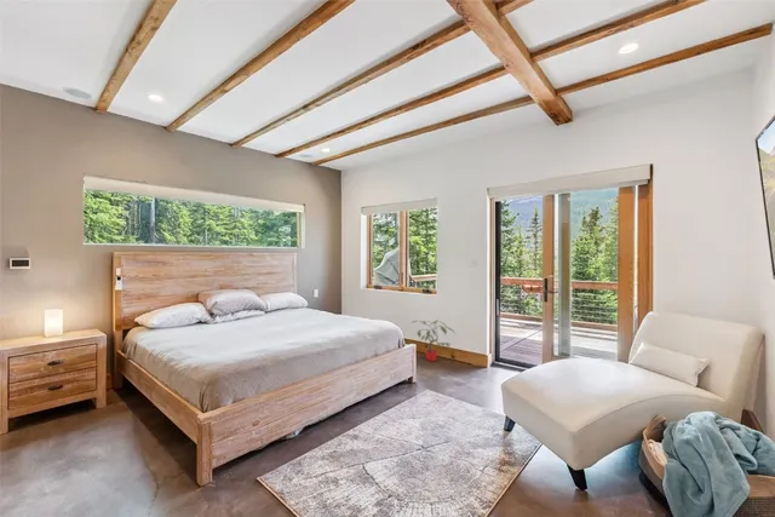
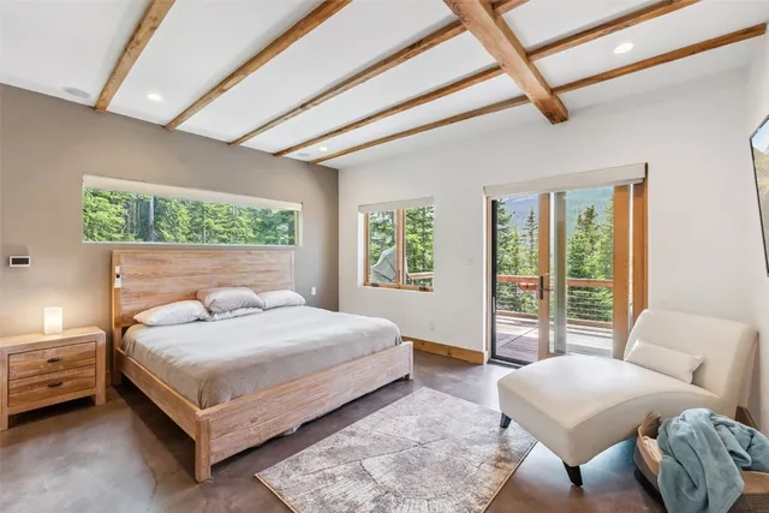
- potted plant [409,320,457,362]
